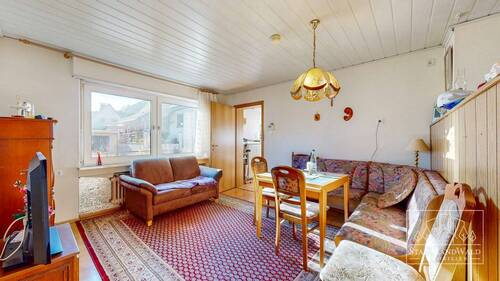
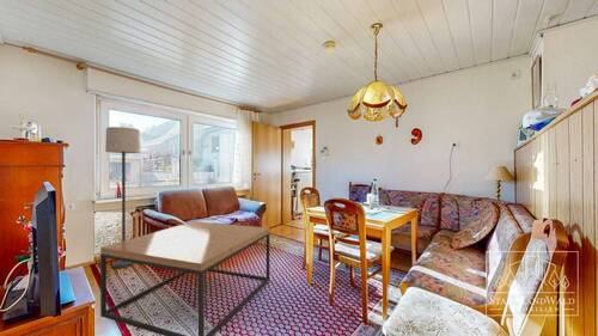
+ coffee table [99,220,270,336]
+ lamp [104,126,141,269]
